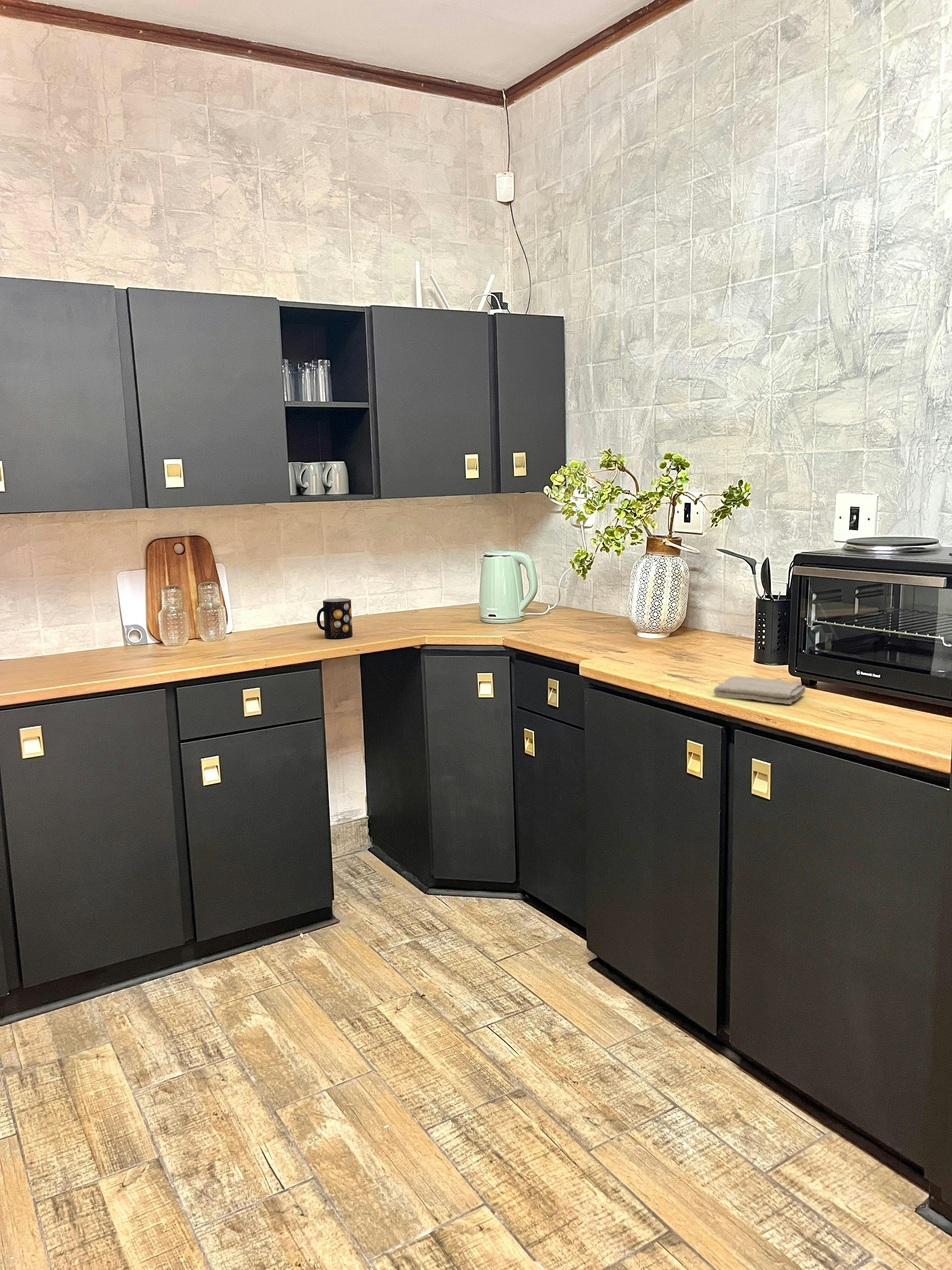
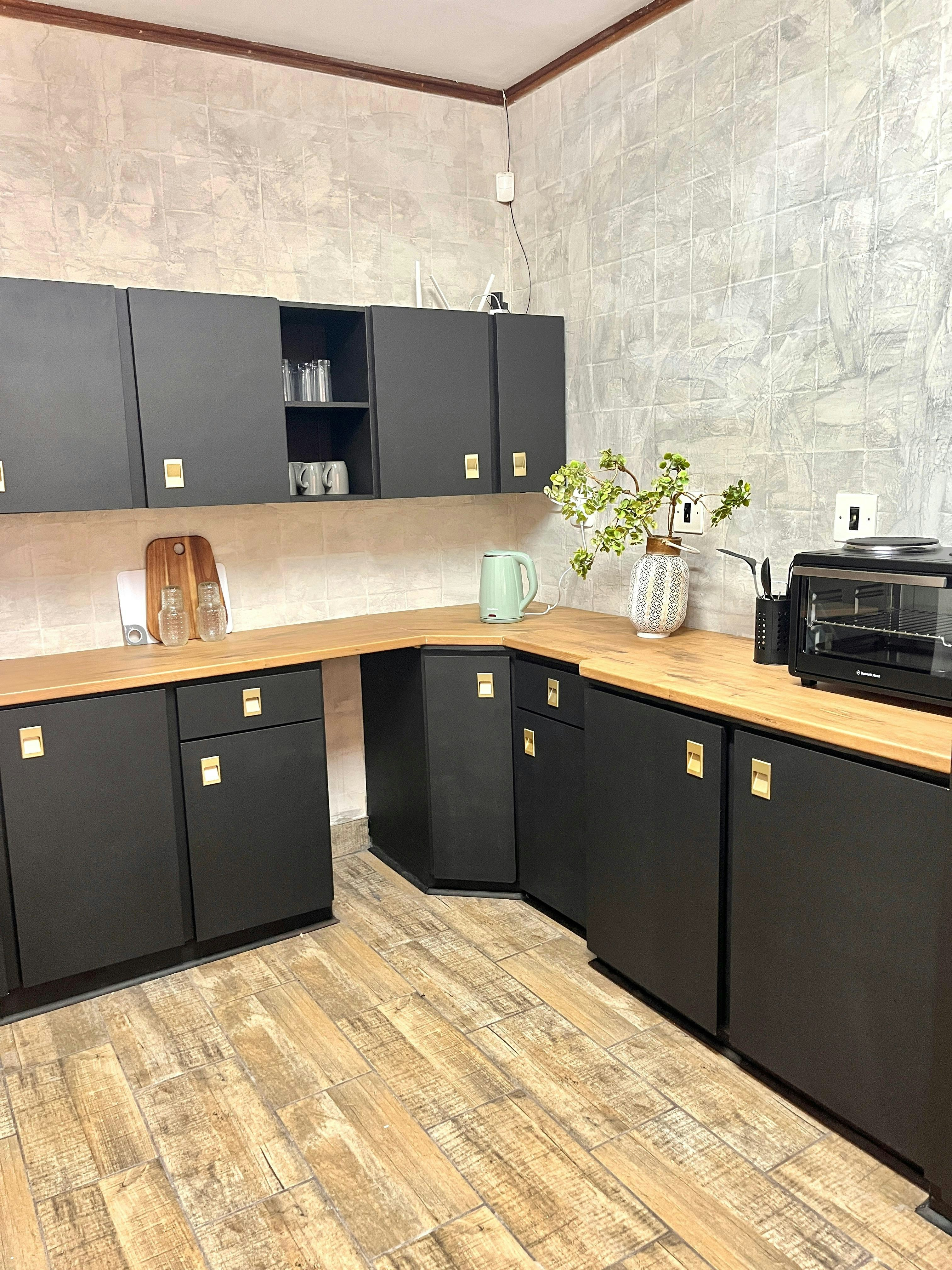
- mug [317,598,353,639]
- washcloth [713,676,806,705]
